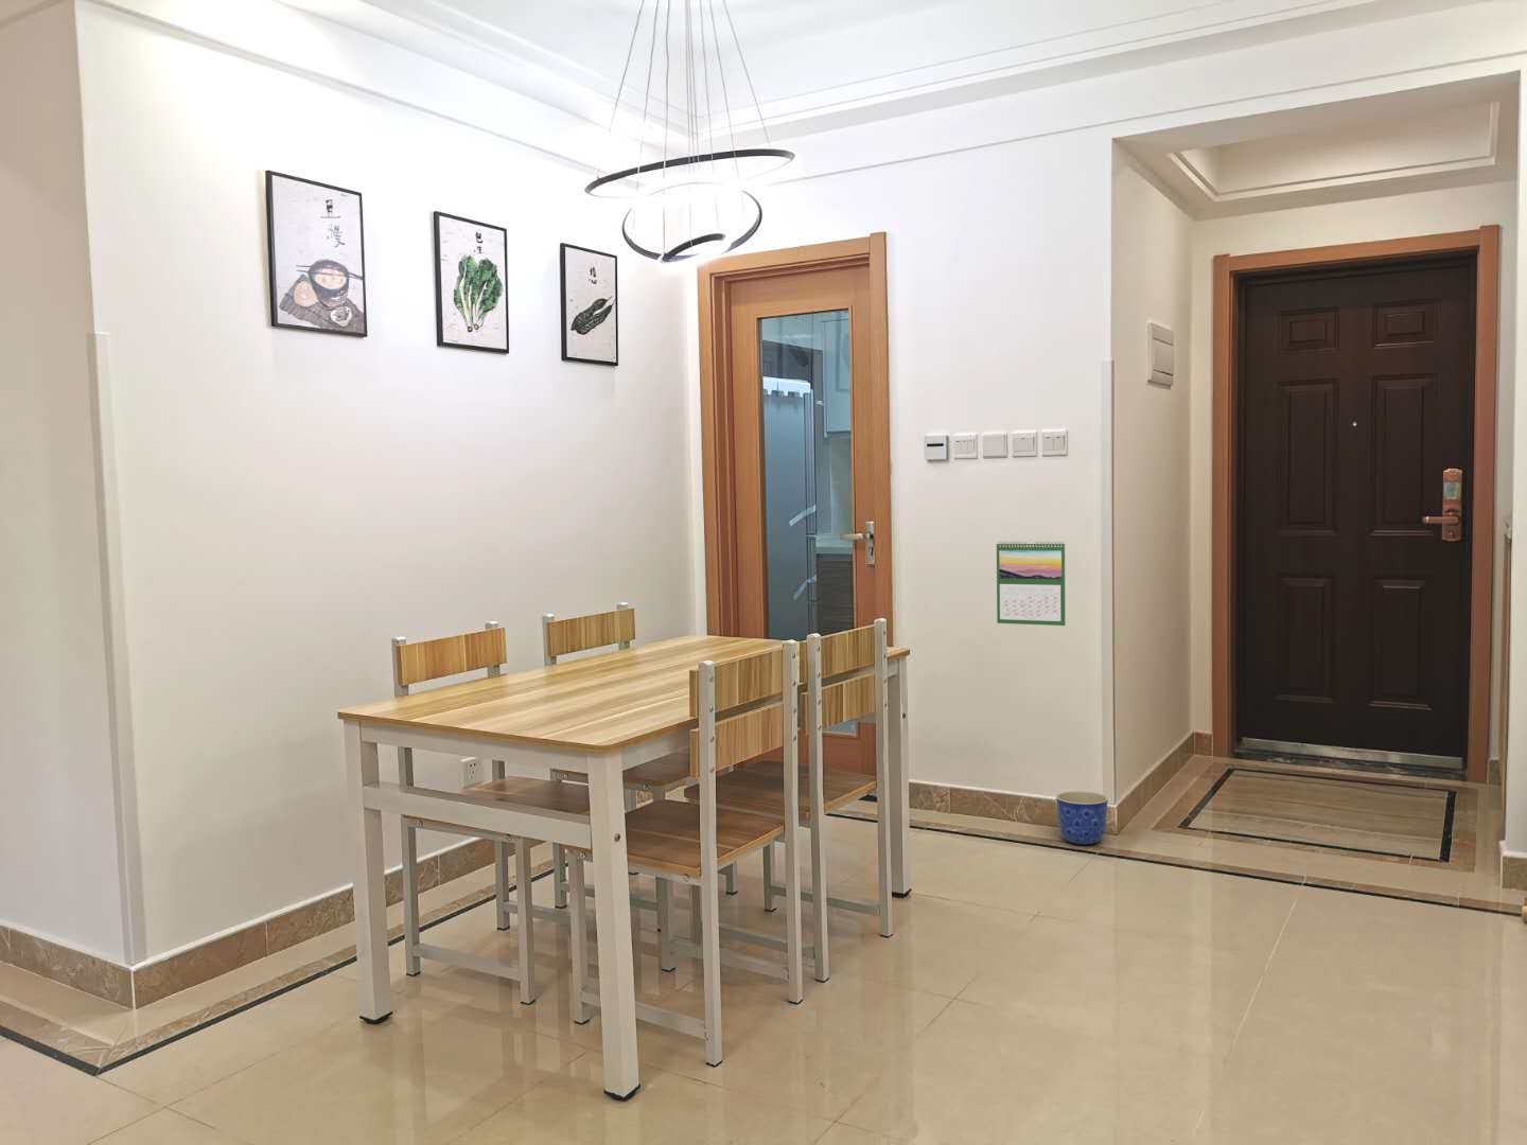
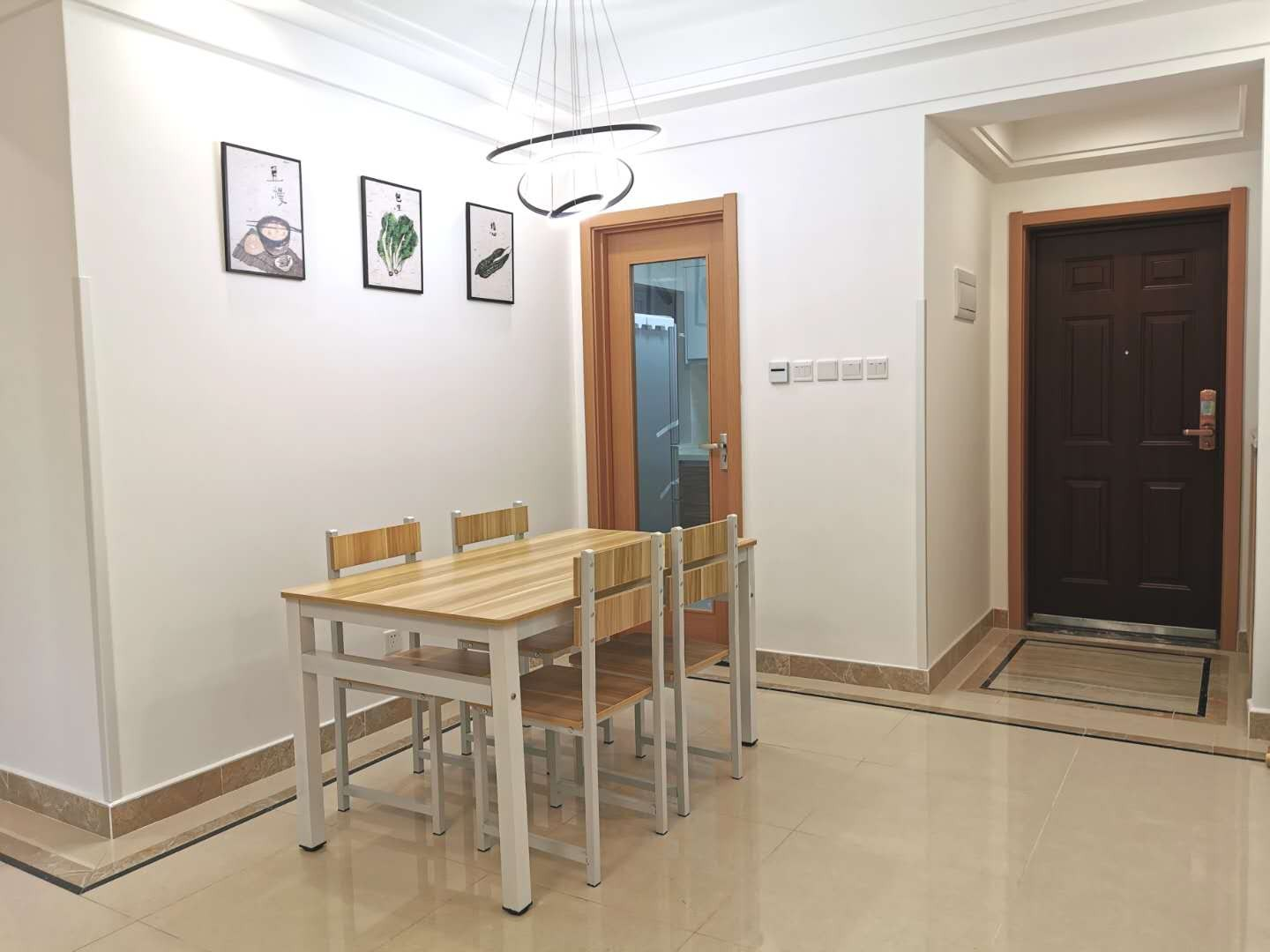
- planter [1056,790,1110,846]
- calendar [996,539,1066,627]
